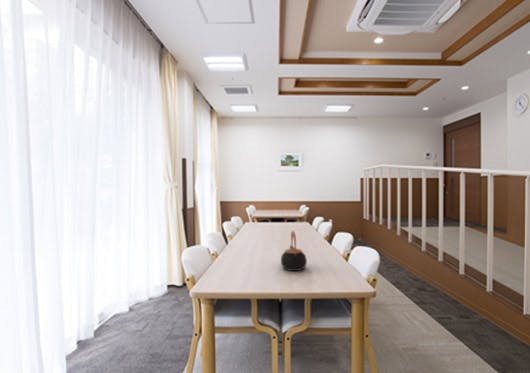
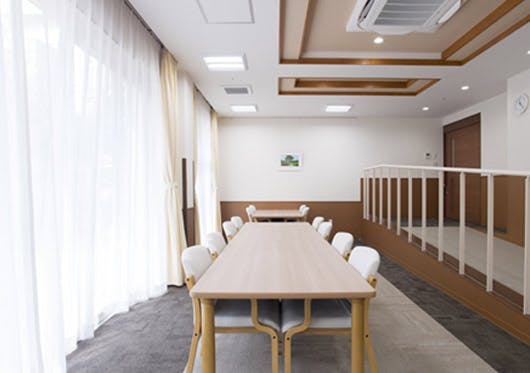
- teapot [280,230,308,272]
